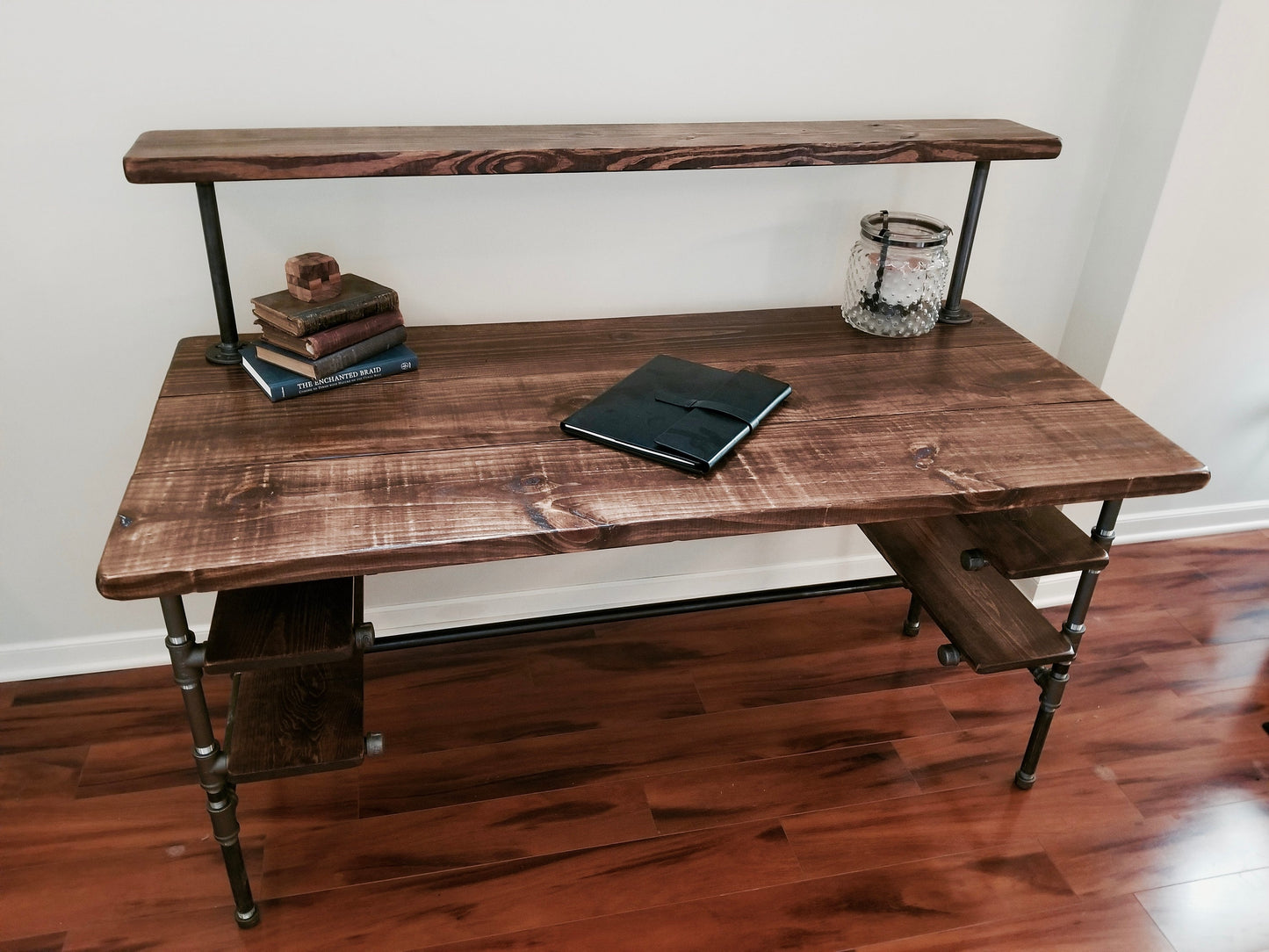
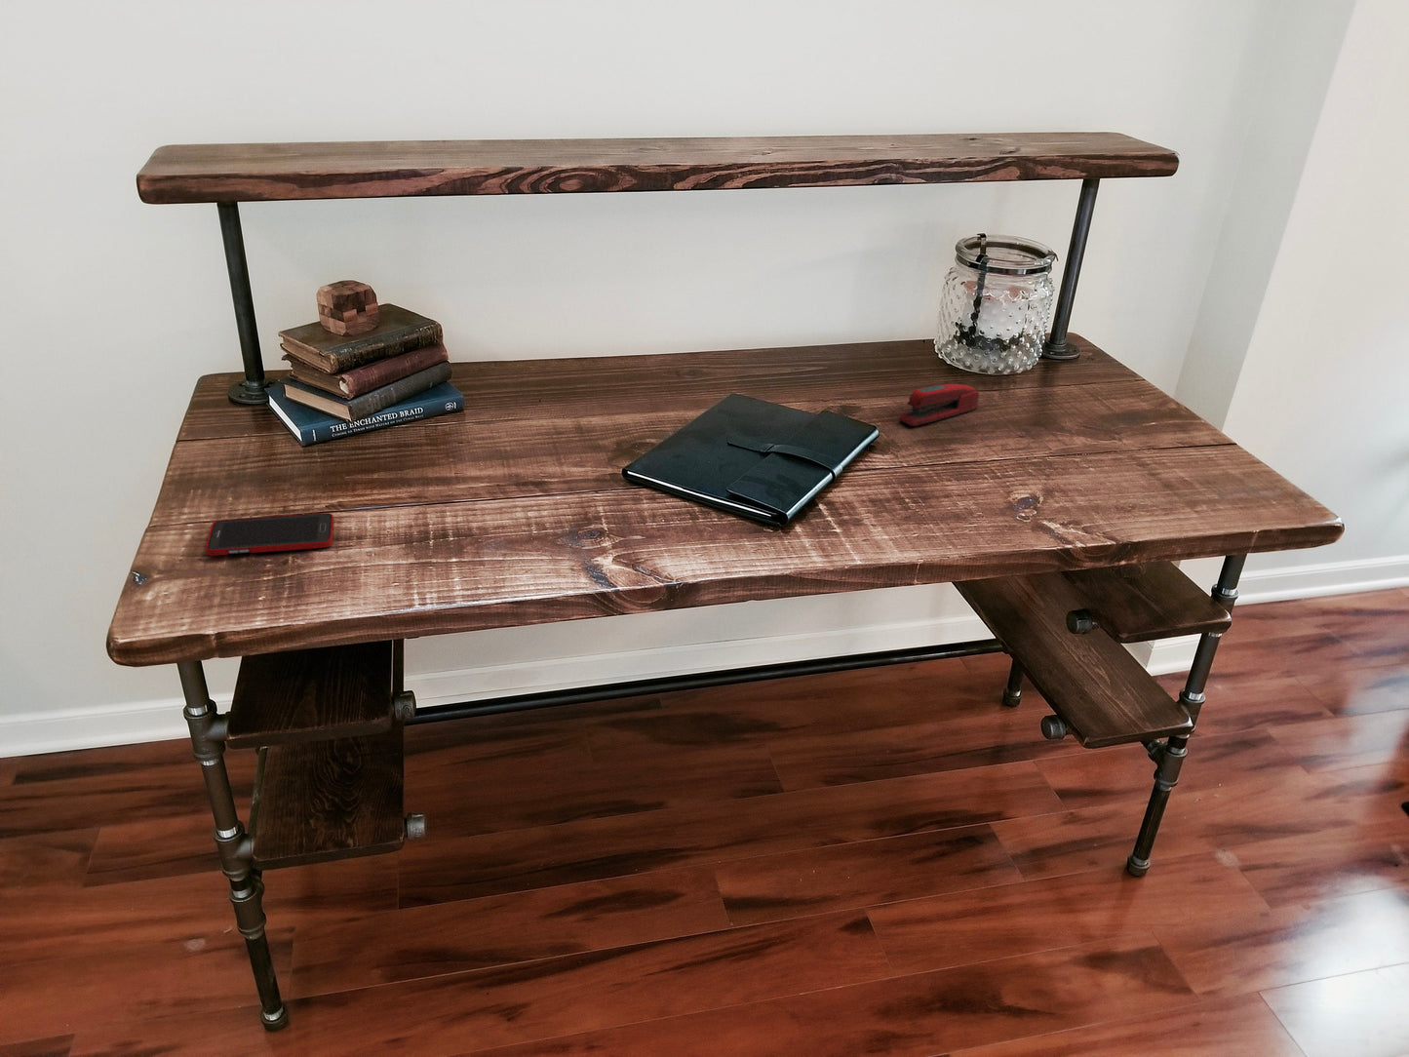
+ stapler [898,382,980,427]
+ cell phone [204,512,334,556]
